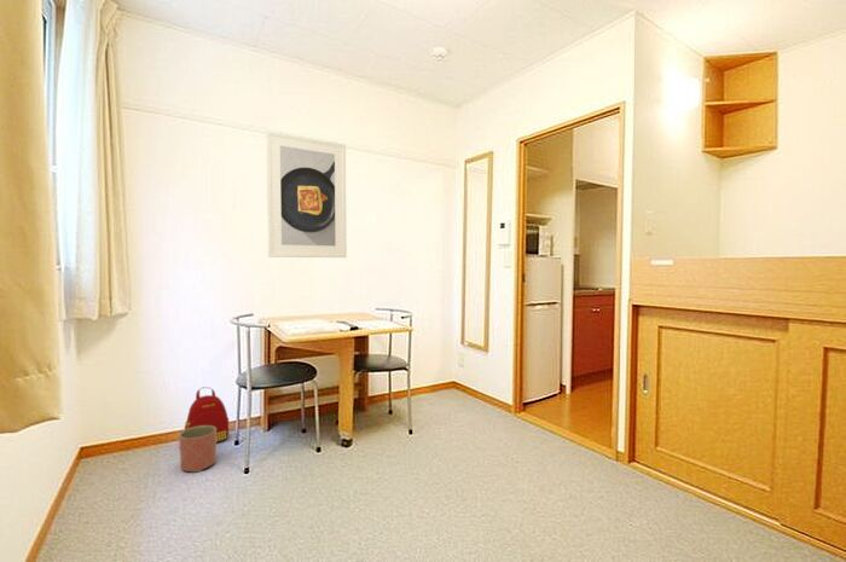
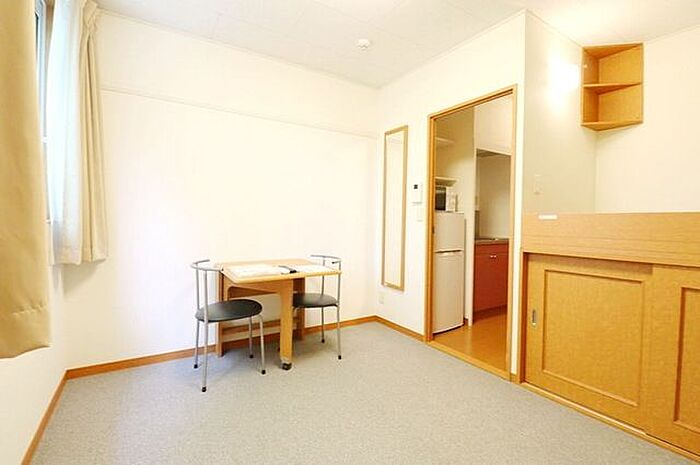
- backpack [182,386,230,444]
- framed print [265,129,348,259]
- planter [178,425,218,473]
